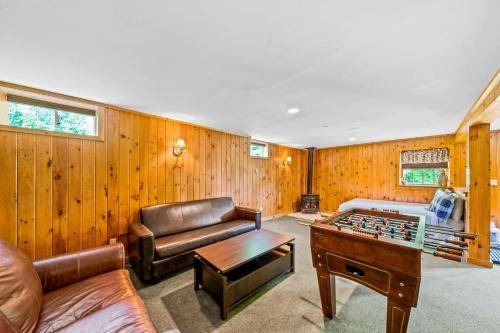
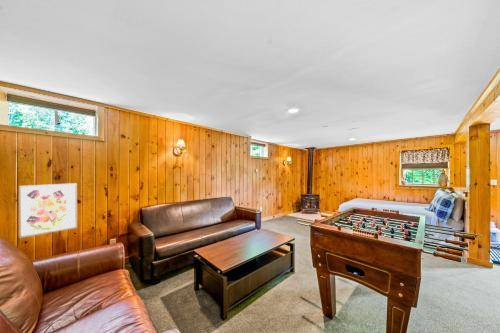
+ wall art [18,182,78,239]
